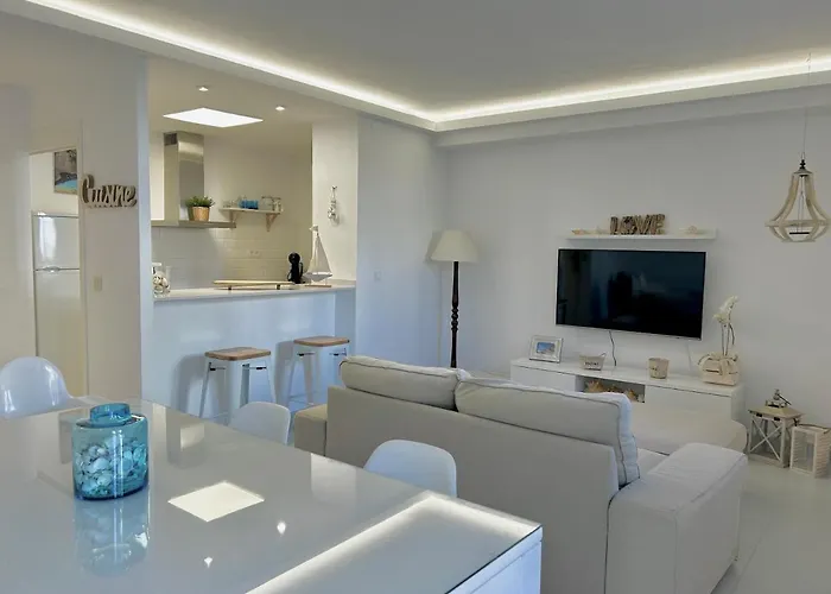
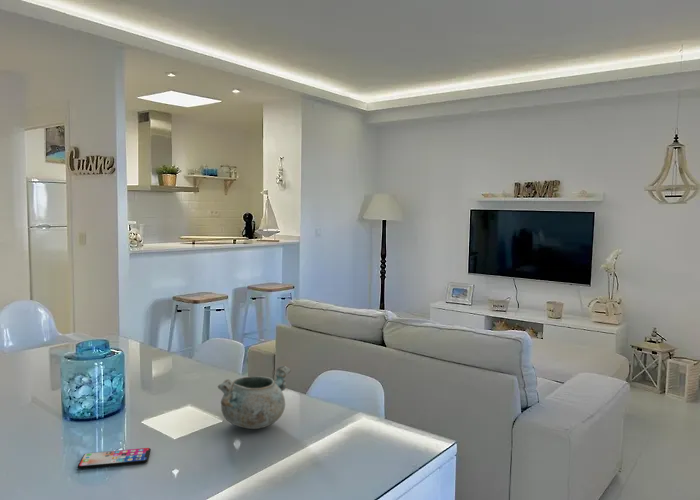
+ decorative bowl [217,365,292,430]
+ smartphone [76,447,152,470]
